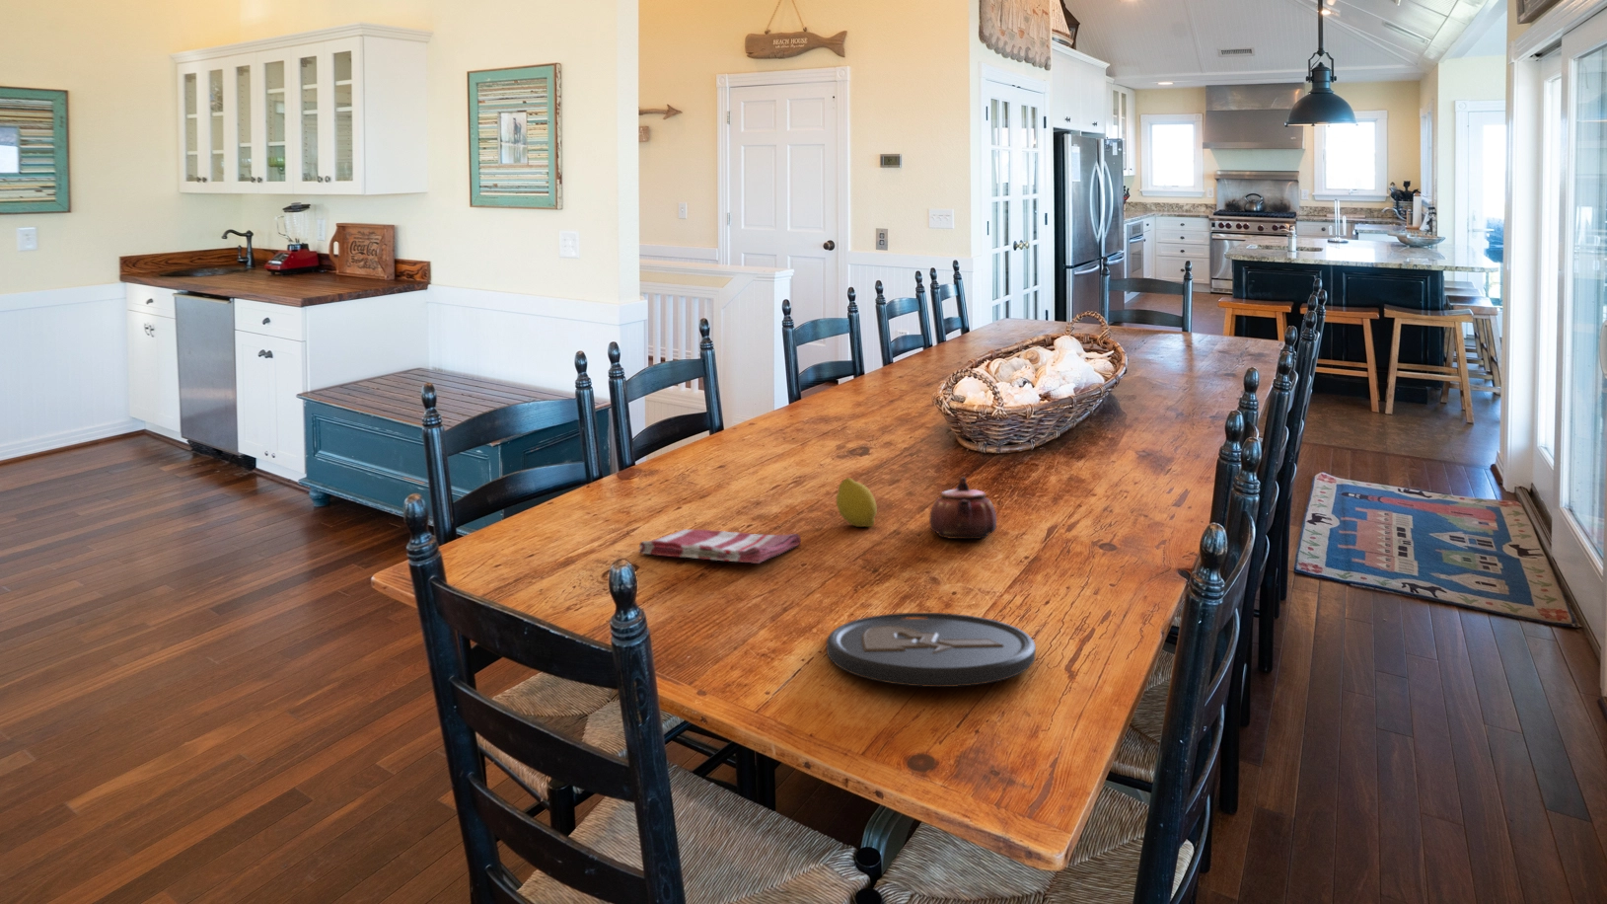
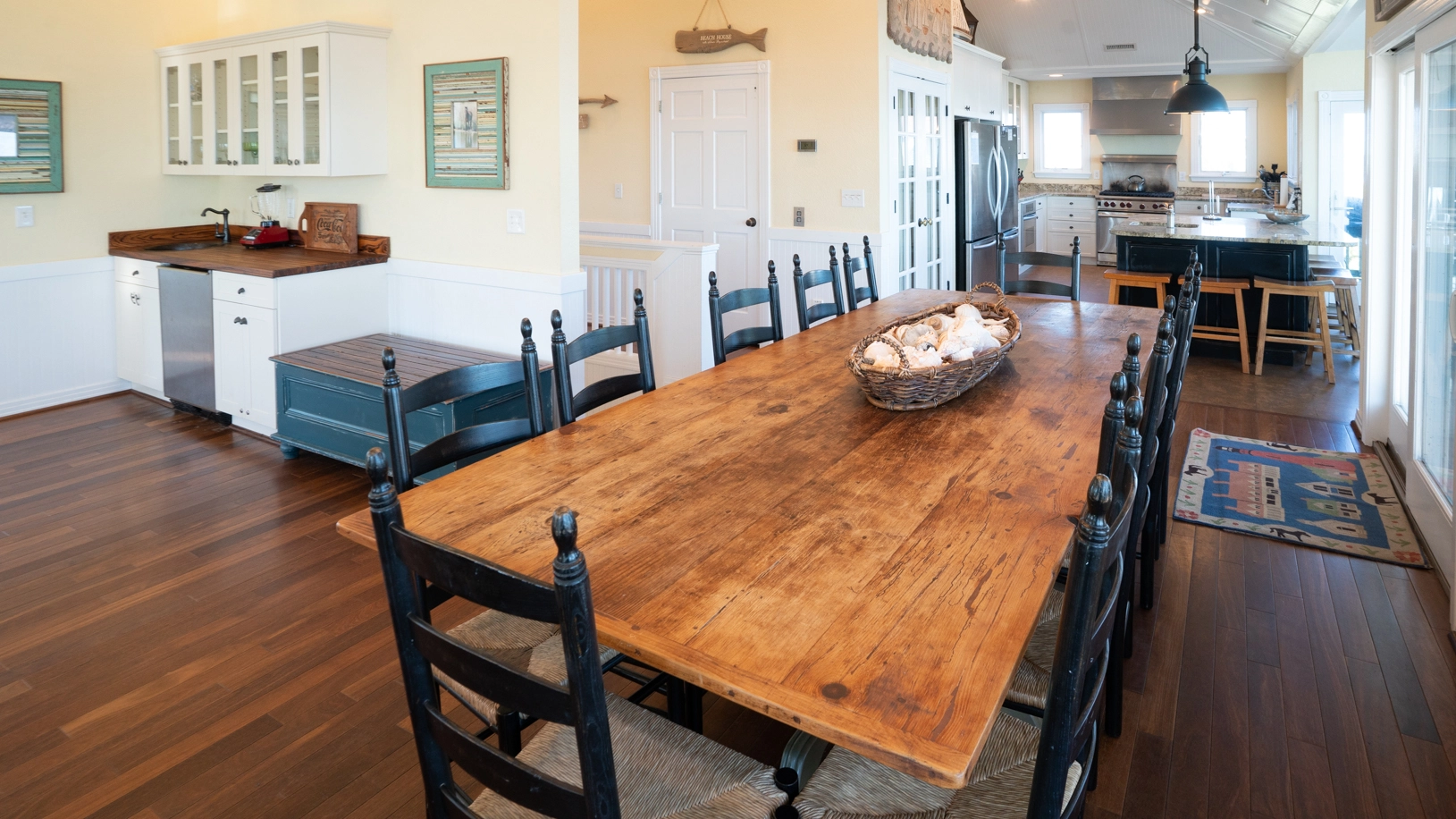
- dish towel [638,528,802,564]
- teapot [928,476,998,540]
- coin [826,611,1036,688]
- fruit [836,477,877,528]
